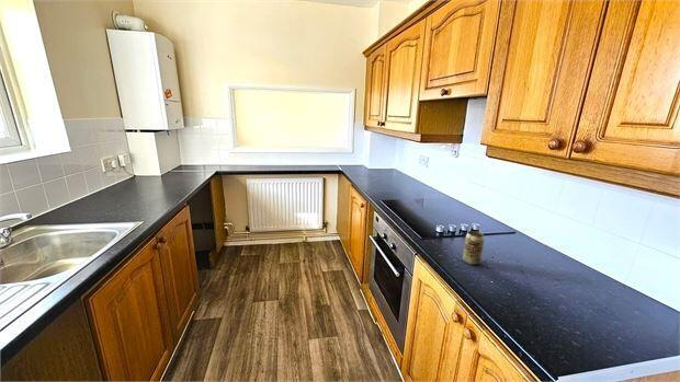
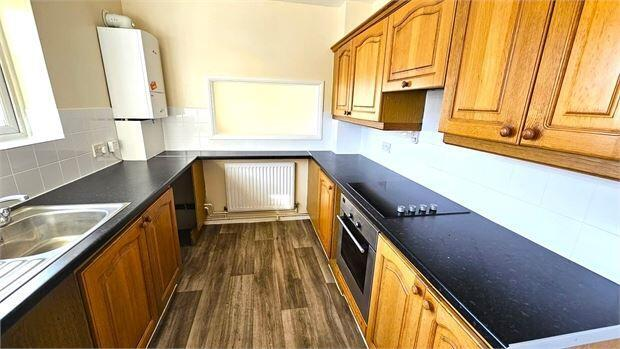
- beverage can [462,230,486,266]
